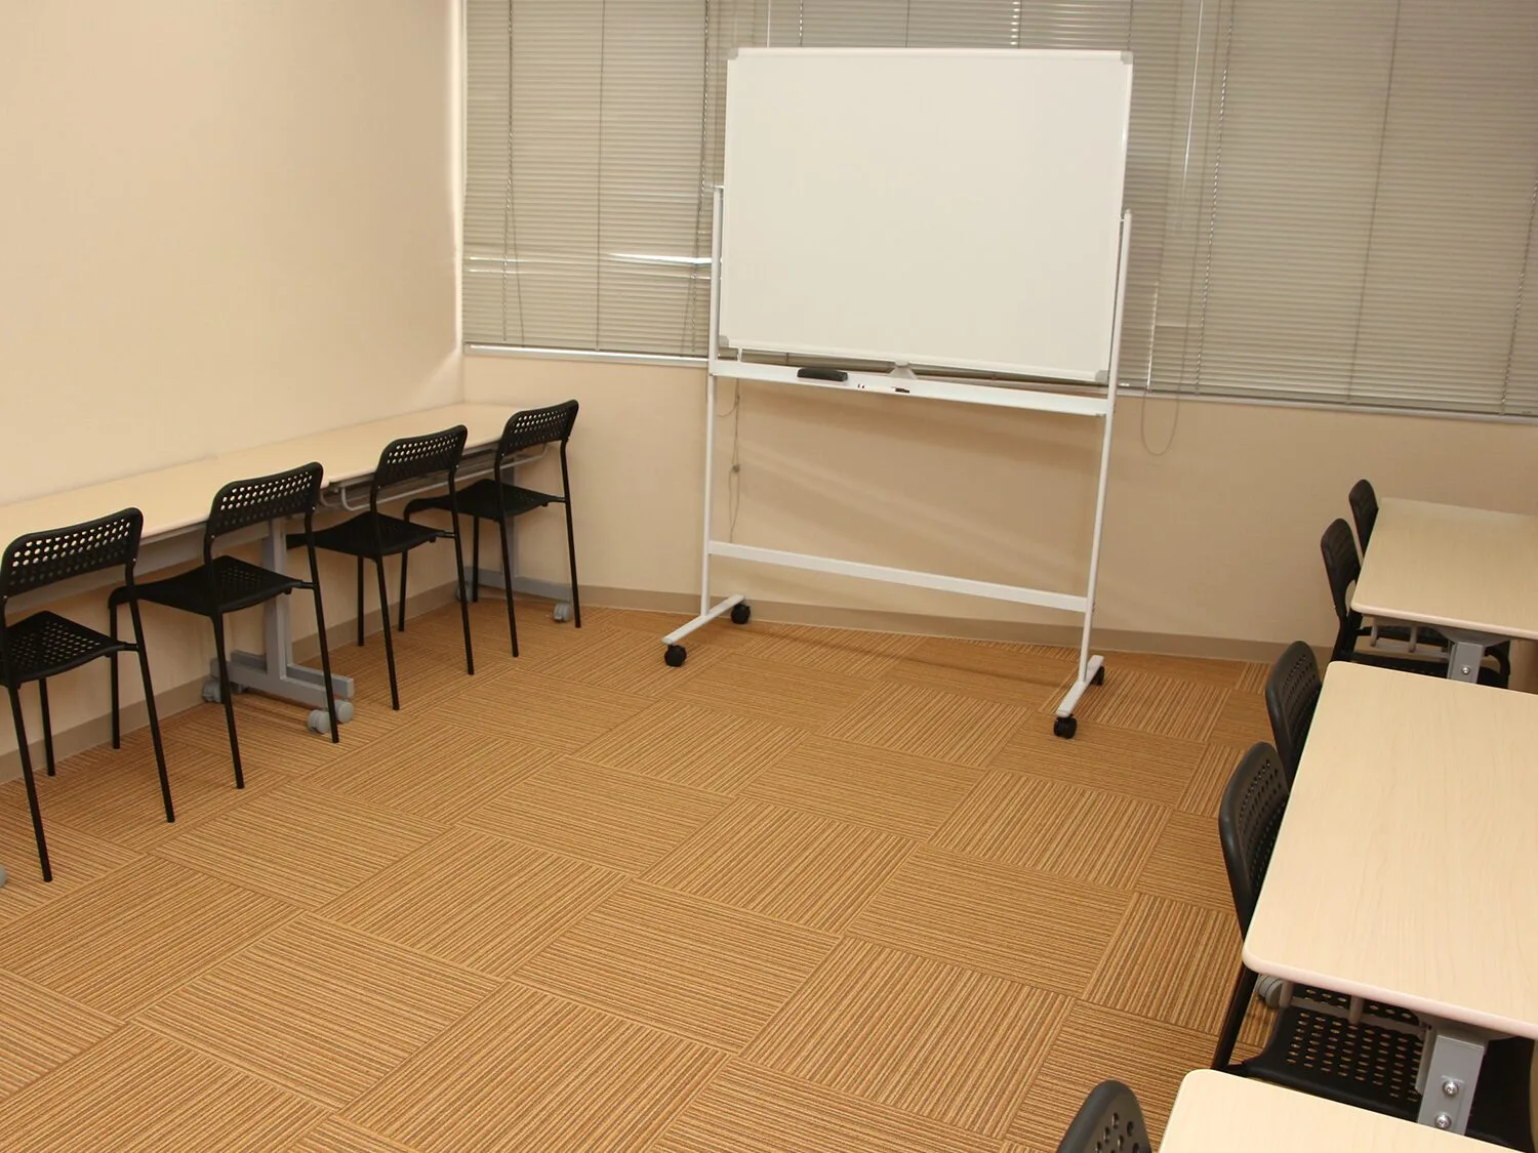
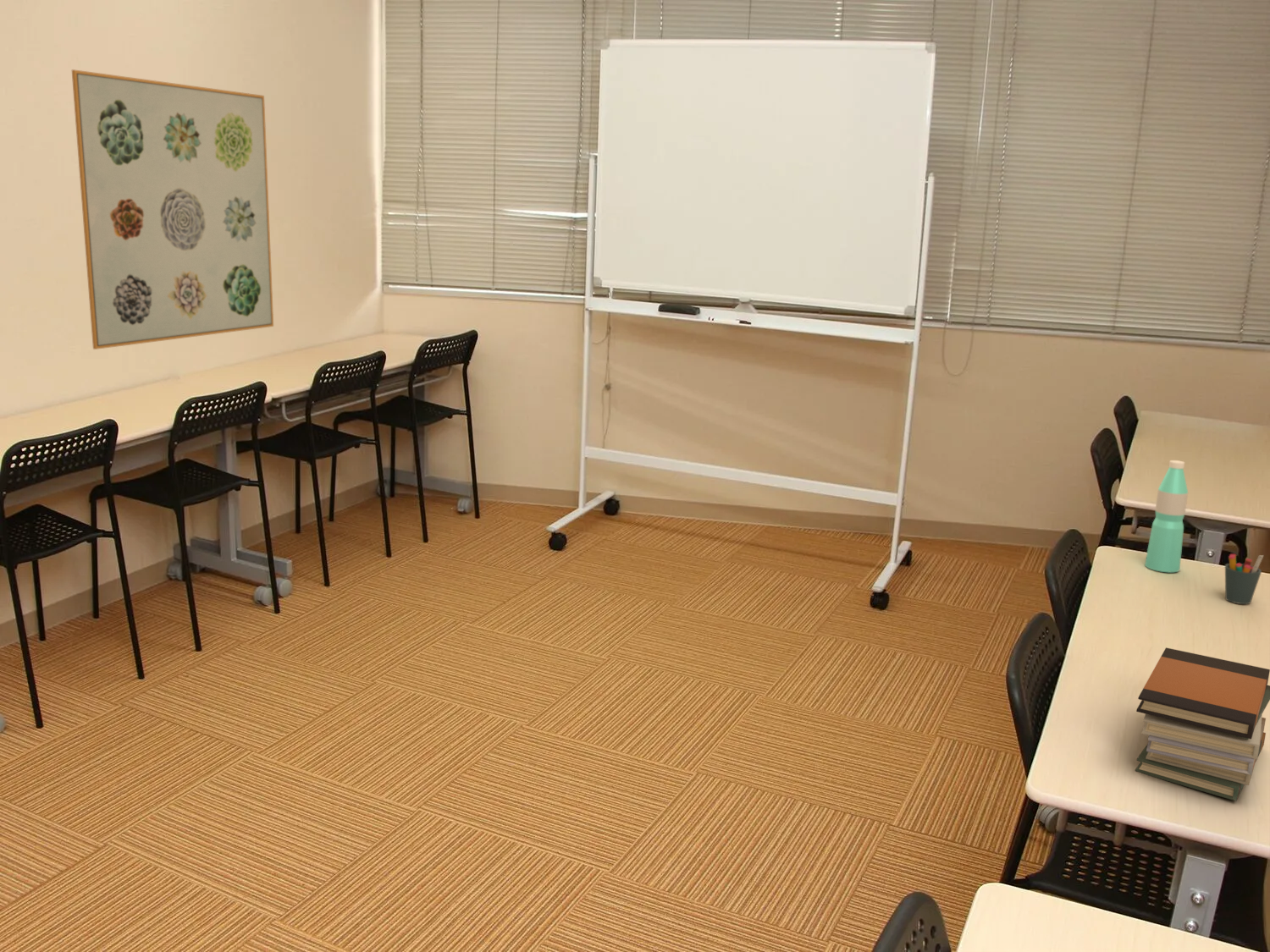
+ book stack [1135,647,1270,801]
+ wall art [71,69,274,350]
+ water bottle [1144,459,1189,573]
+ pen holder [1224,553,1264,605]
